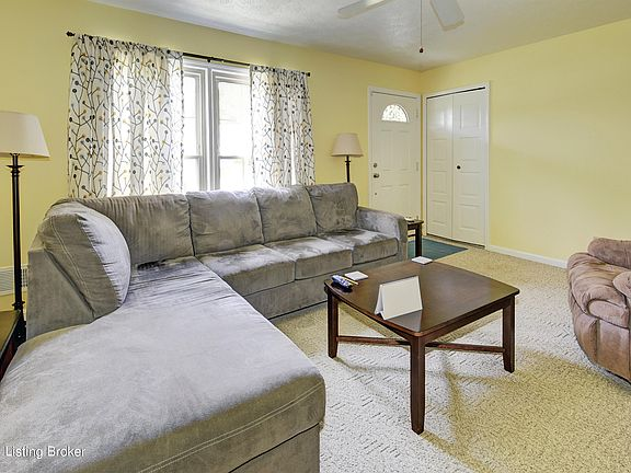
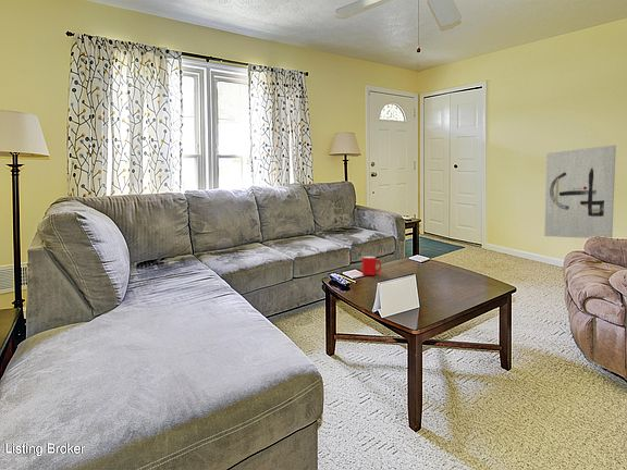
+ wall art [543,144,617,239]
+ cup [361,256,382,276]
